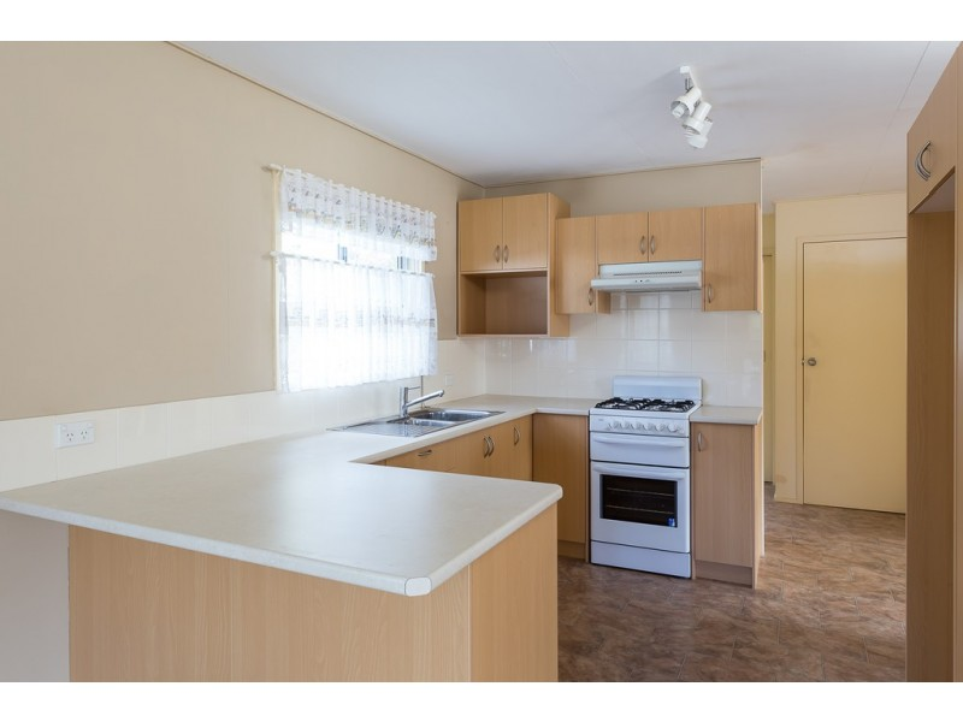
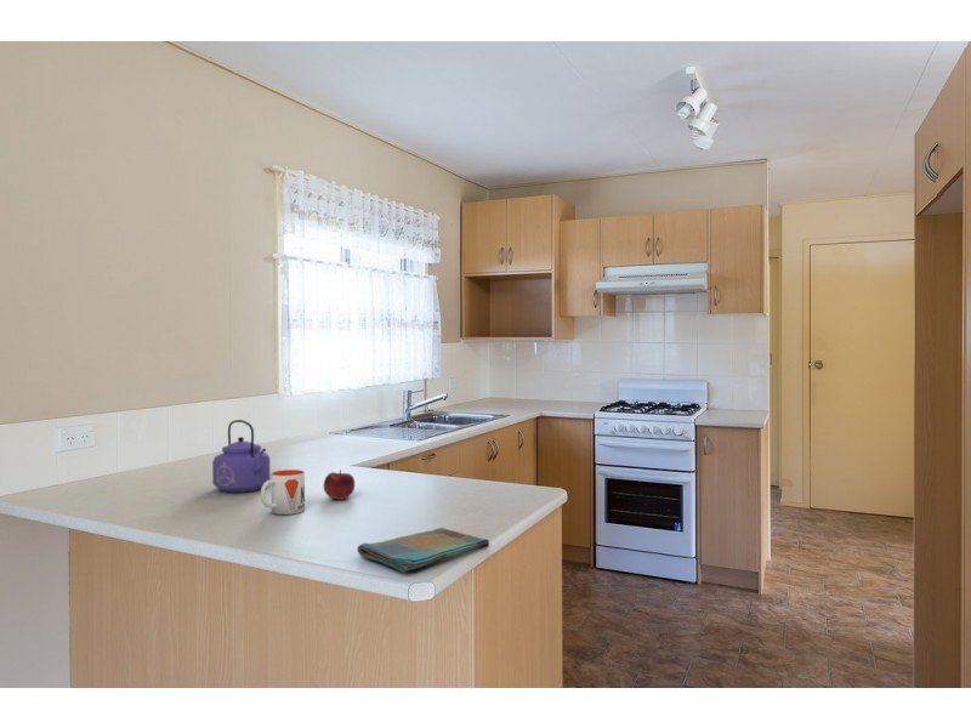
+ dish towel [356,527,490,573]
+ fruit [323,468,356,501]
+ mug [260,468,306,516]
+ kettle [211,419,272,494]
